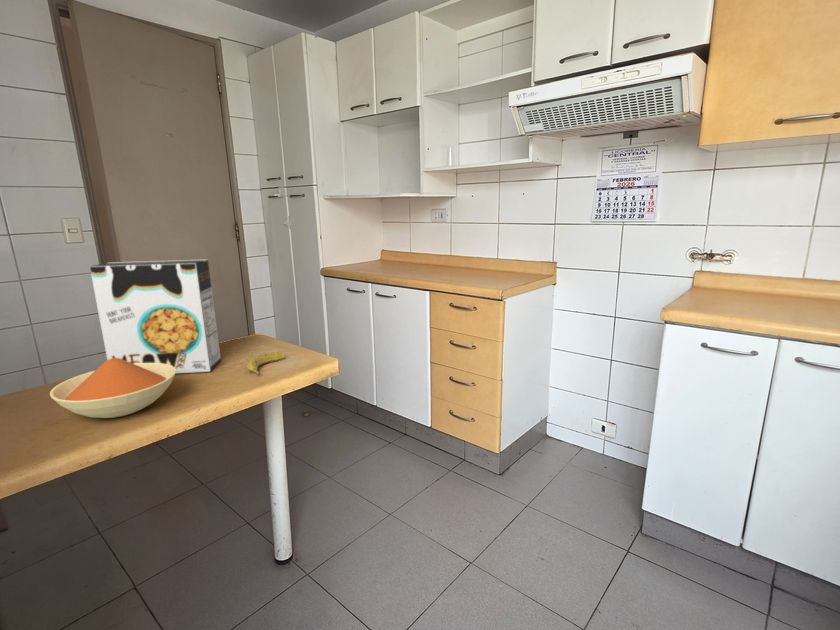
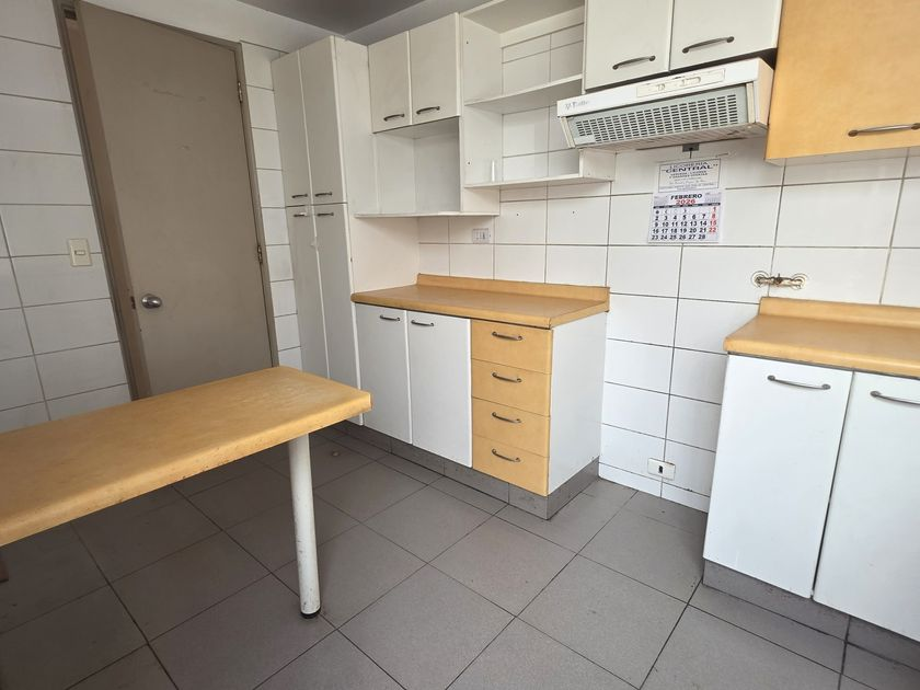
- bowl [49,358,176,419]
- cereal box [89,259,222,375]
- banana [246,351,286,375]
